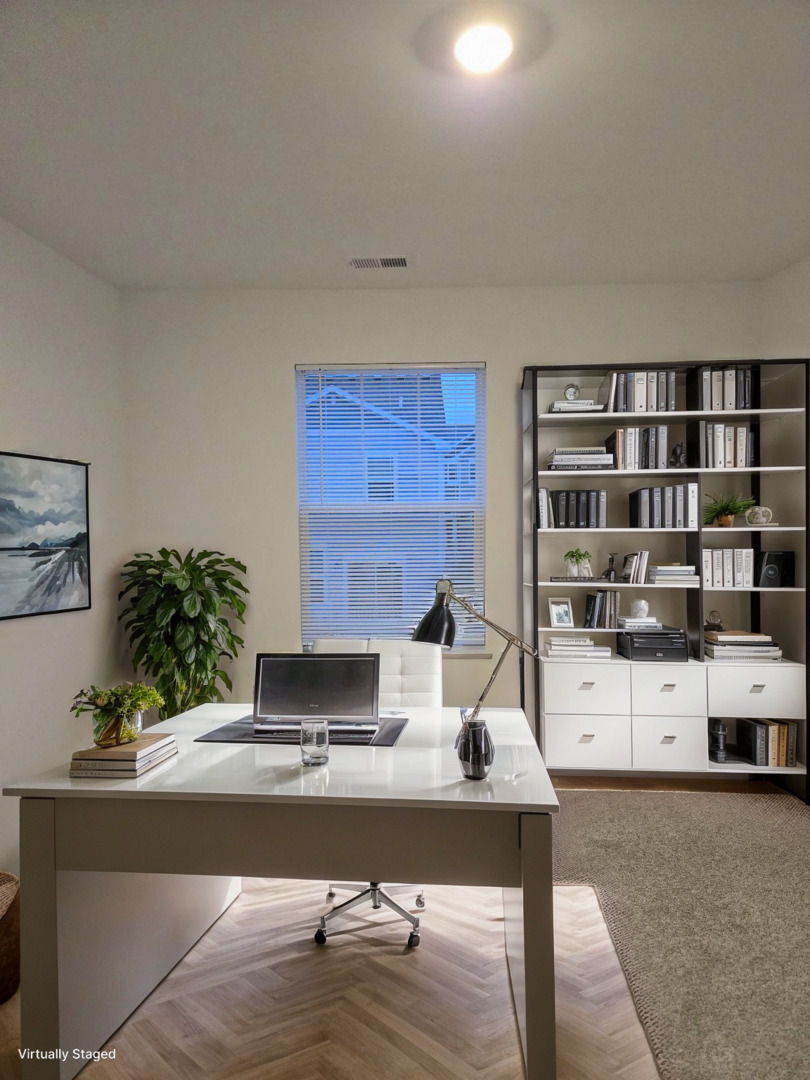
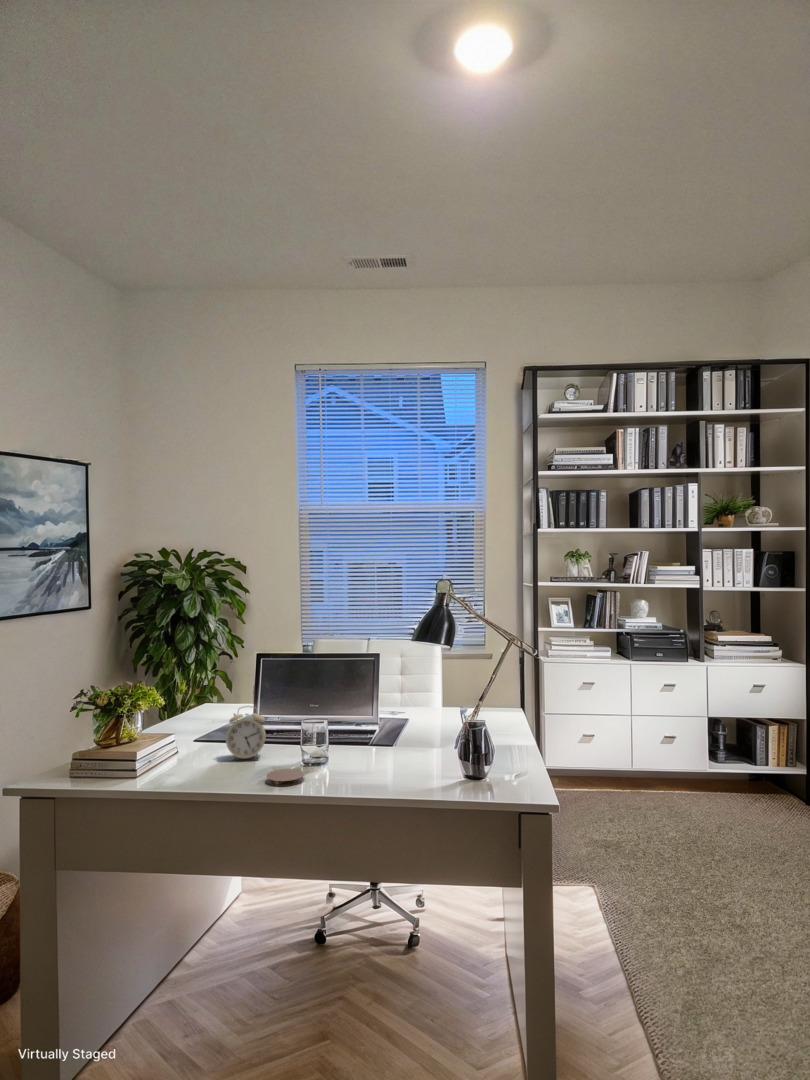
+ alarm clock [225,705,267,760]
+ coaster [265,768,305,787]
